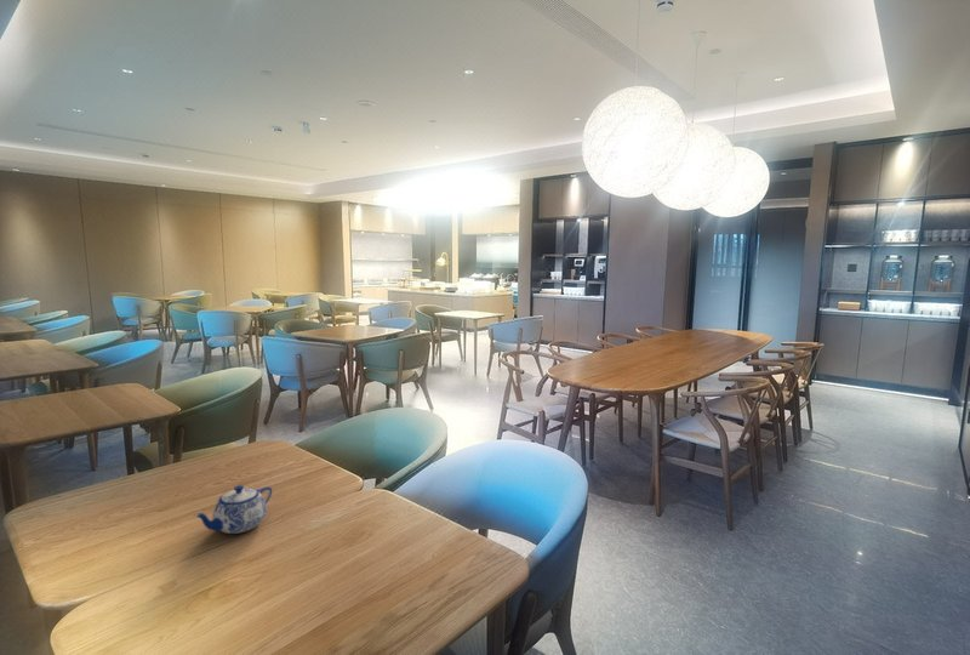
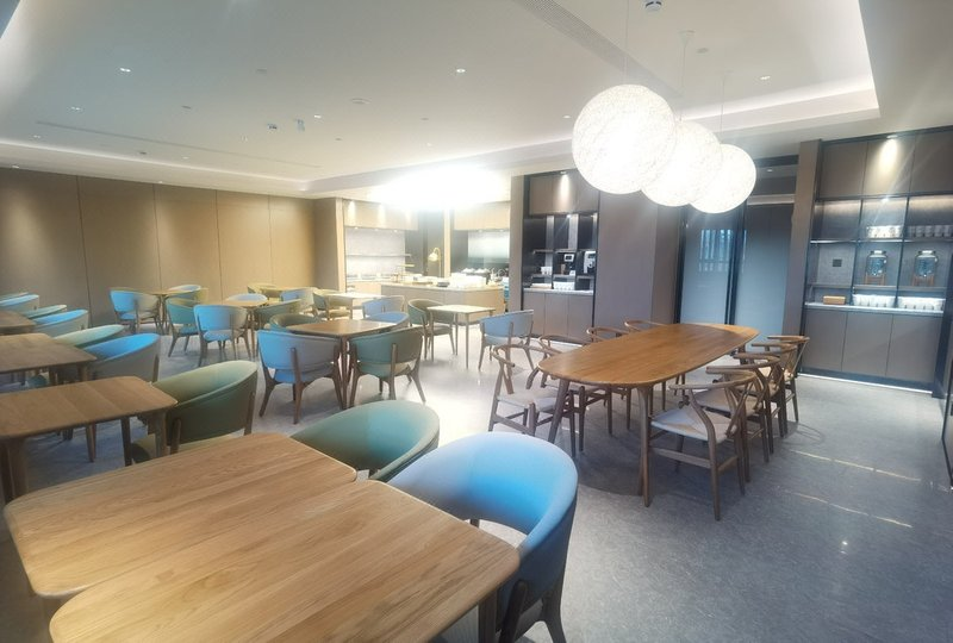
- teapot [193,484,273,535]
